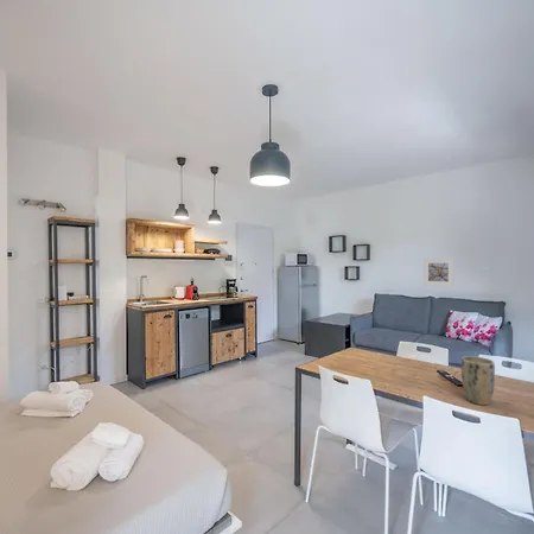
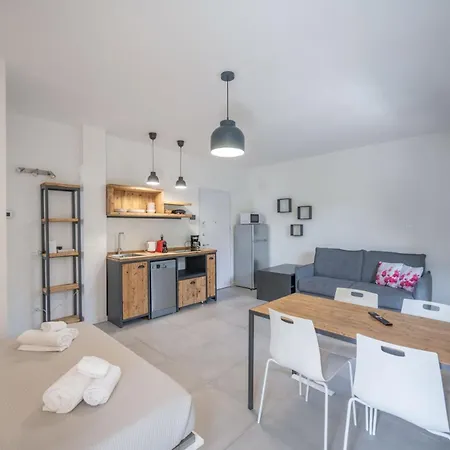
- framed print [422,258,454,287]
- plant pot [460,355,496,406]
